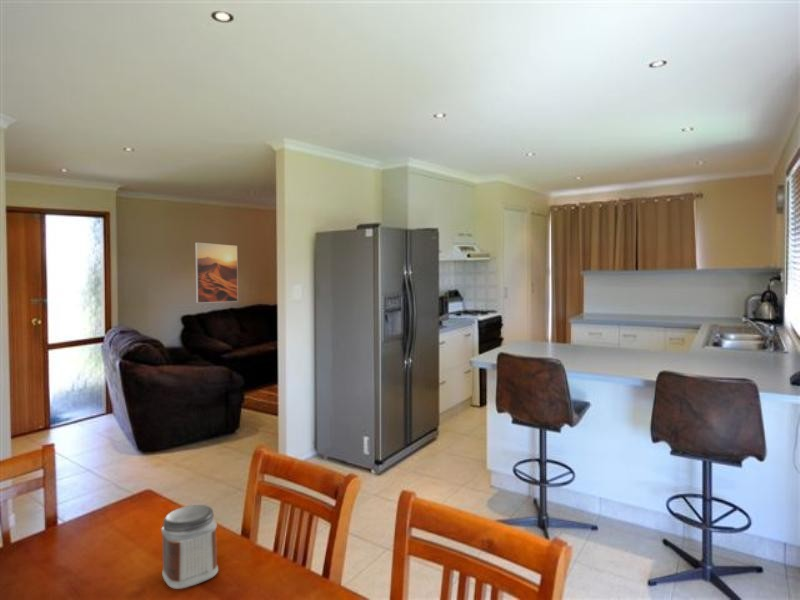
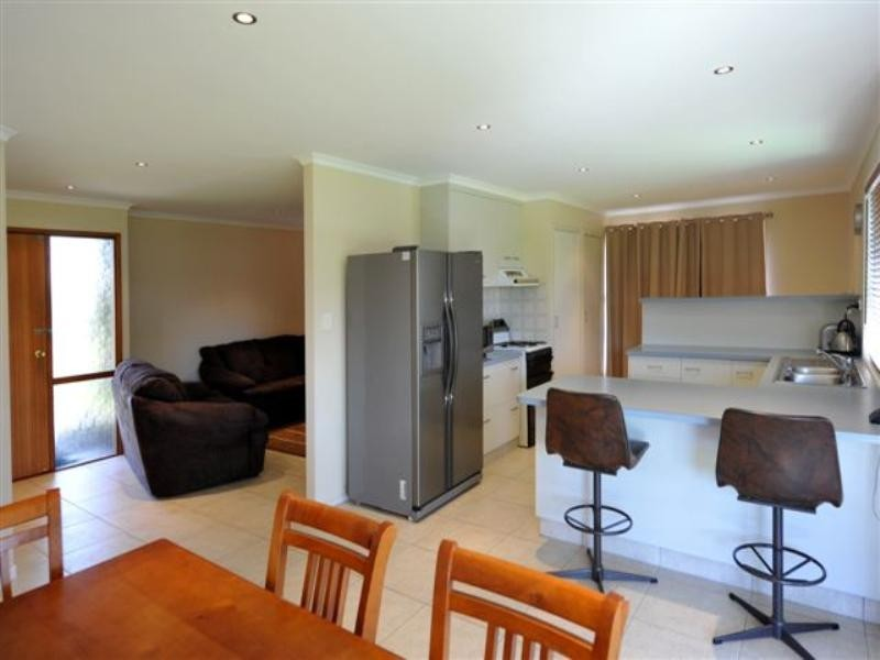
- jar [160,504,219,590]
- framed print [194,242,239,304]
